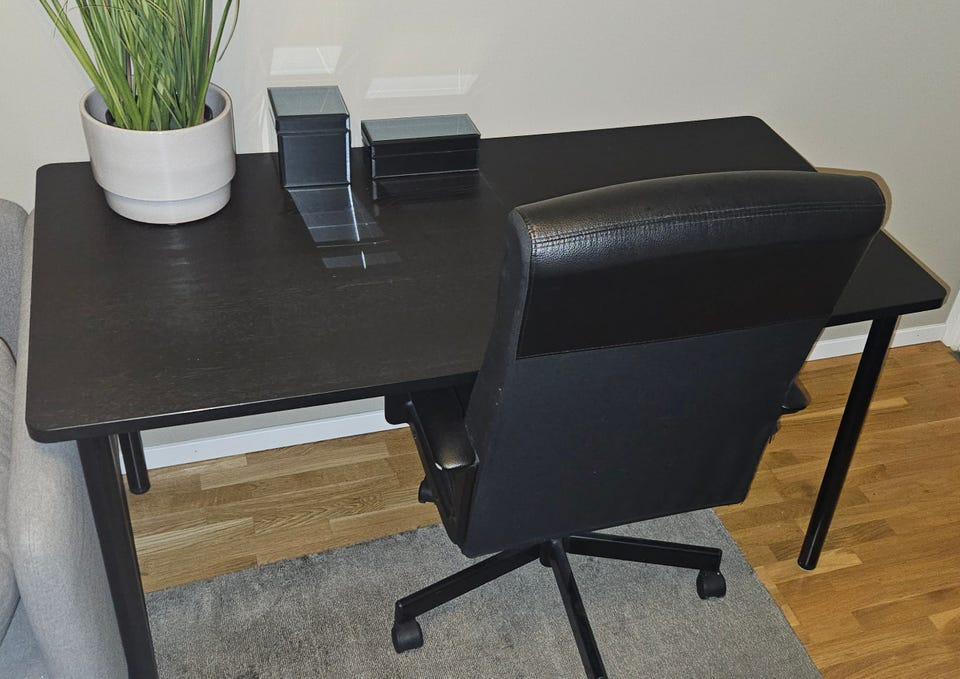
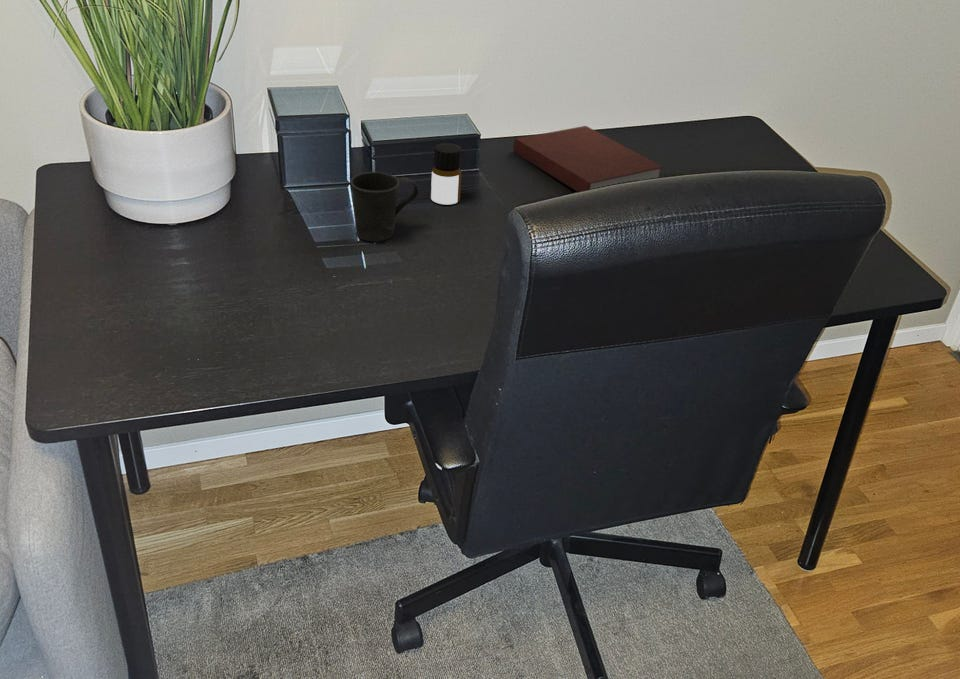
+ notebook [512,125,664,193]
+ mug [349,171,419,242]
+ bottle [430,142,463,205]
